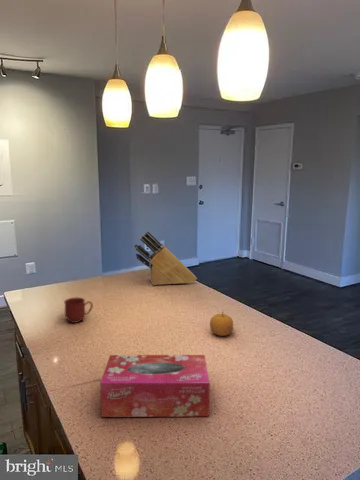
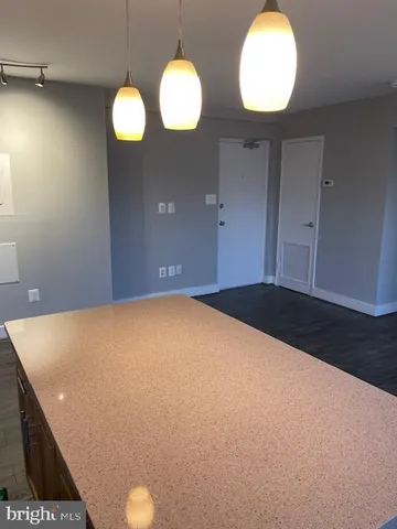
- knife block [134,230,198,286]
- tissue box [99,354,210,418]
- mug [63,296,94,324]
- fruit [209,311,234,337]
